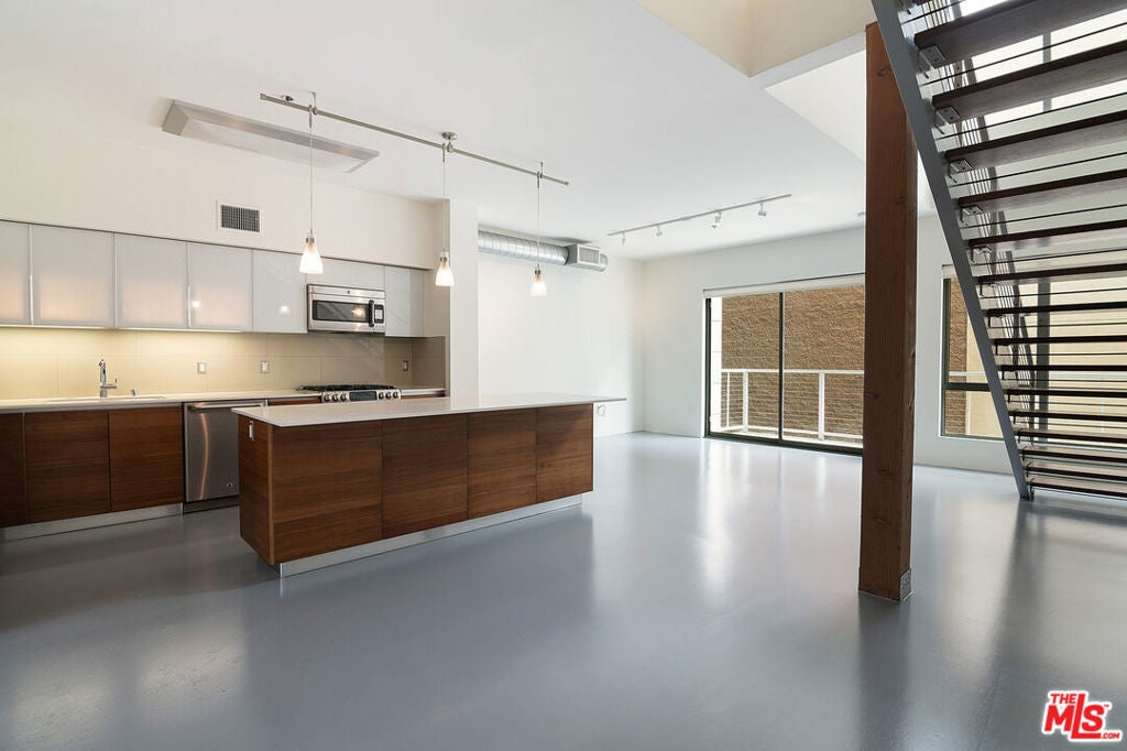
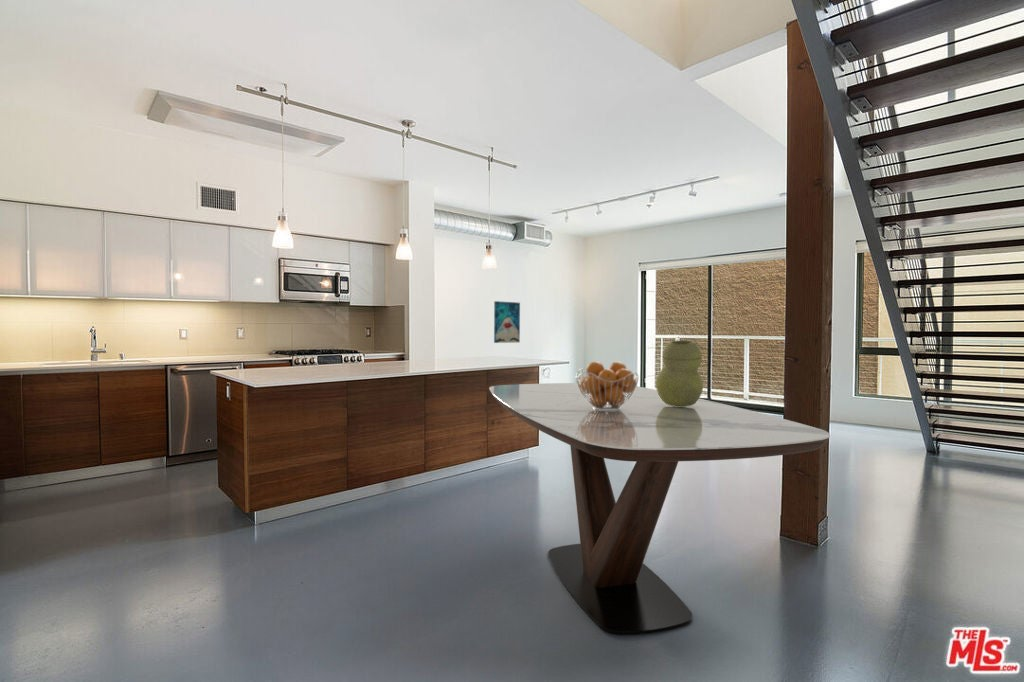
+ vase [655,339,704,407]
+ dining table [488,382,831,635]
+ fruit basket [575,360,640,410]
+ wall art [493,300,521,344]
